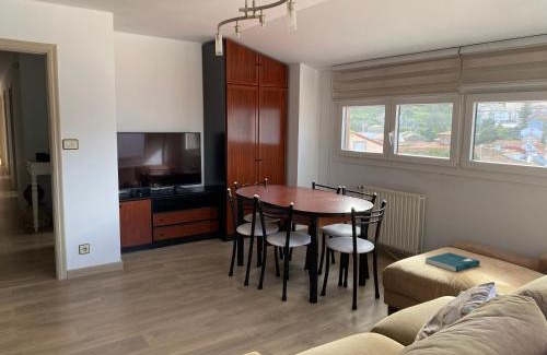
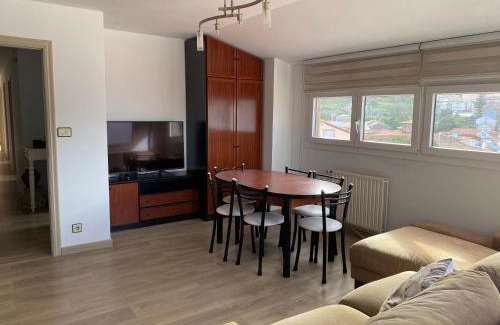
- book [424,251,480,273]
